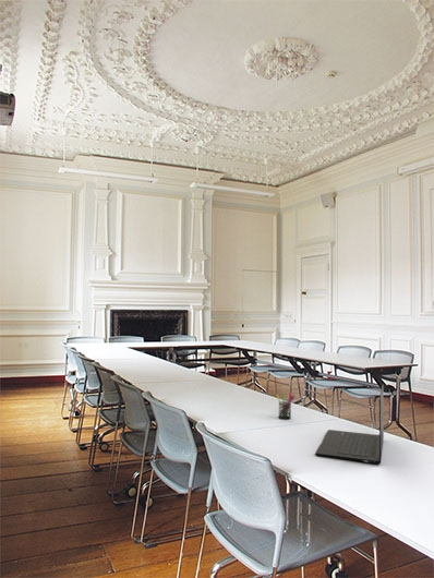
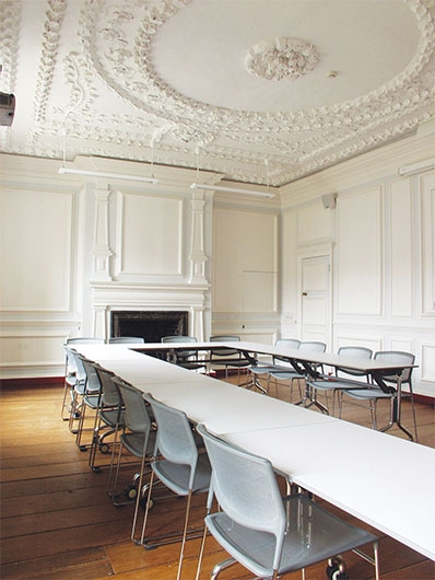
- pen holder [275,390,296,420]
- laptop [314,384,385,465]
